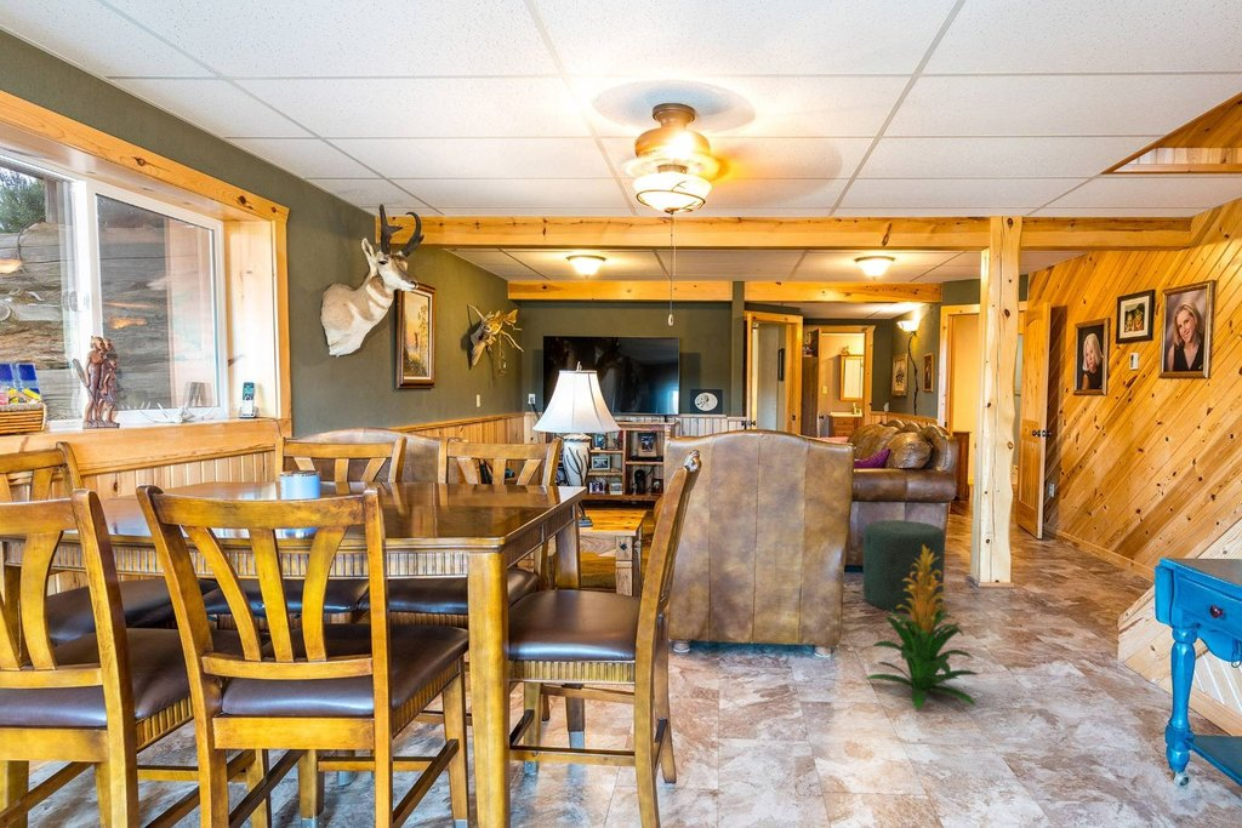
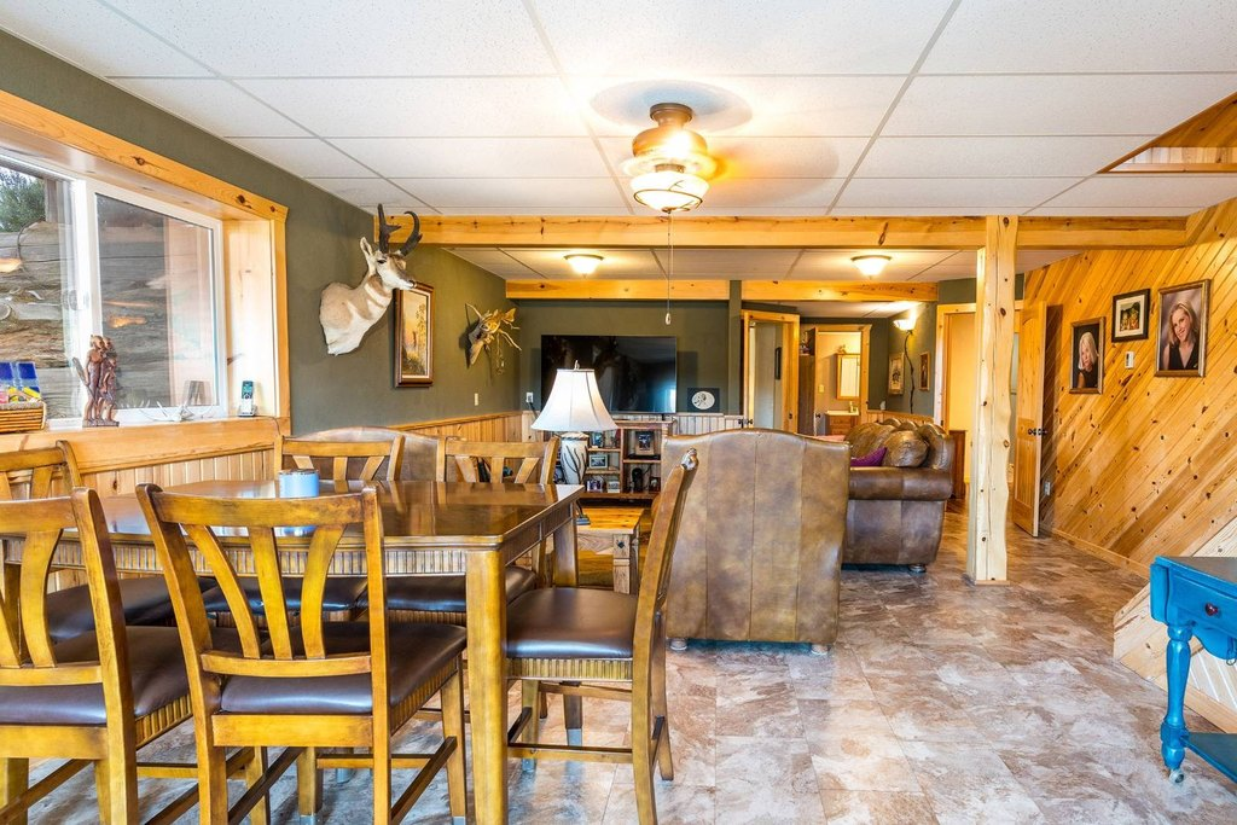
- indoor plant [865,544,980,710]
- ottoman [861,519,946,615]
